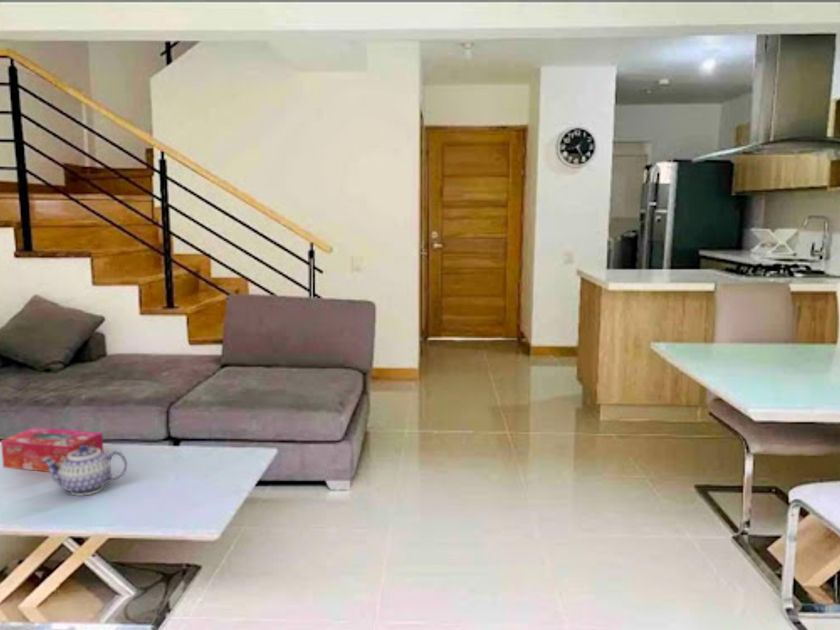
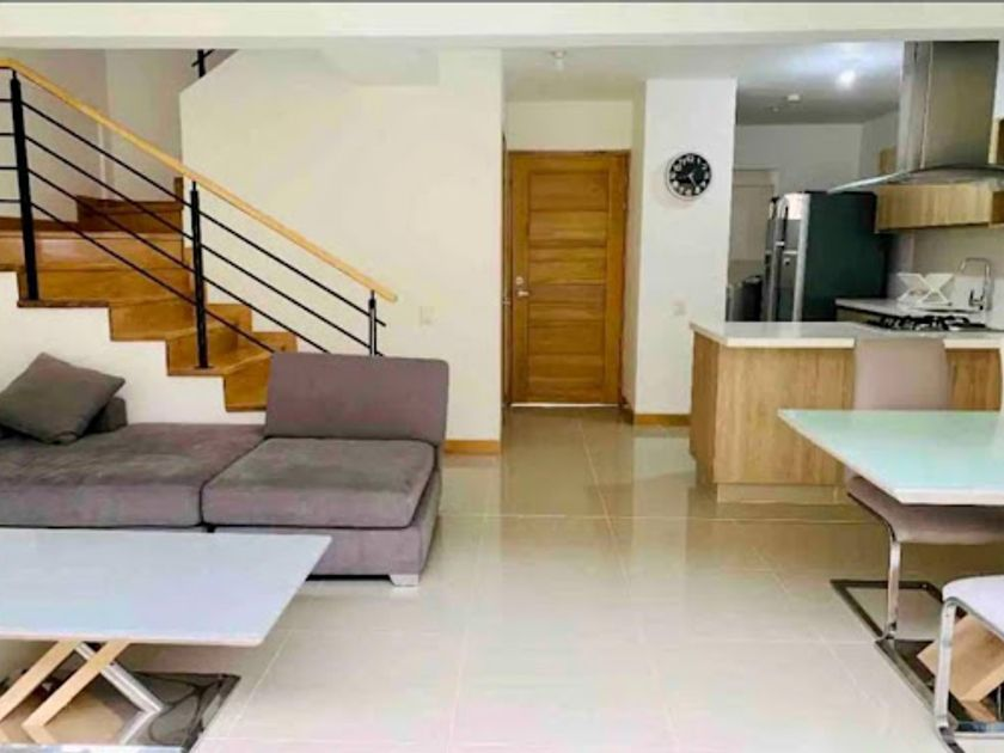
- tissue box [0,426,105,473]
- teapot [41,445,128,497]
